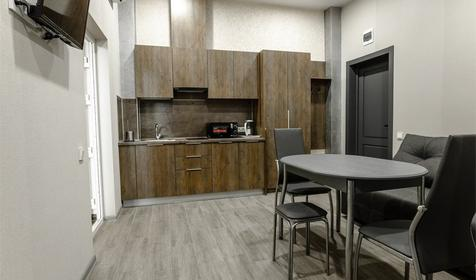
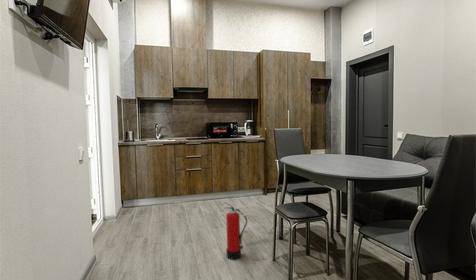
+ fire extinguisher [223,201,248,261]
